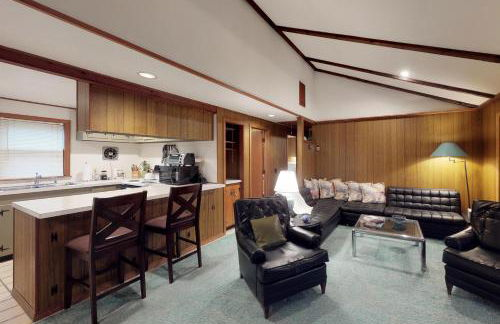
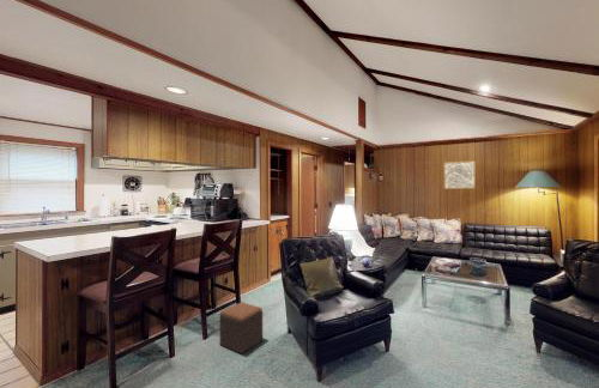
+ wall art [443,159,477,190]
+ footstool [218,301,264,354]
